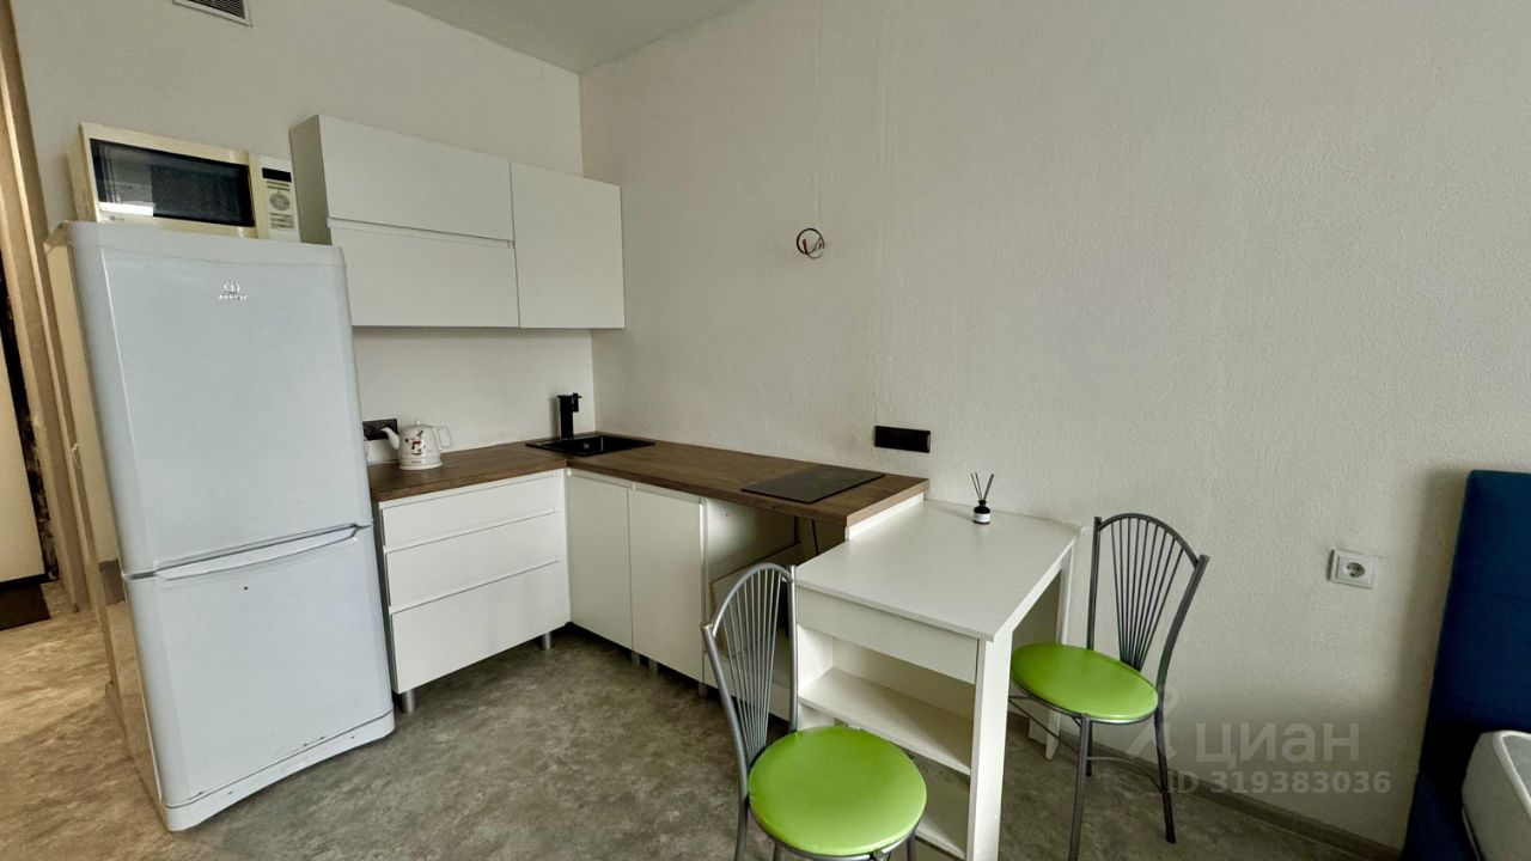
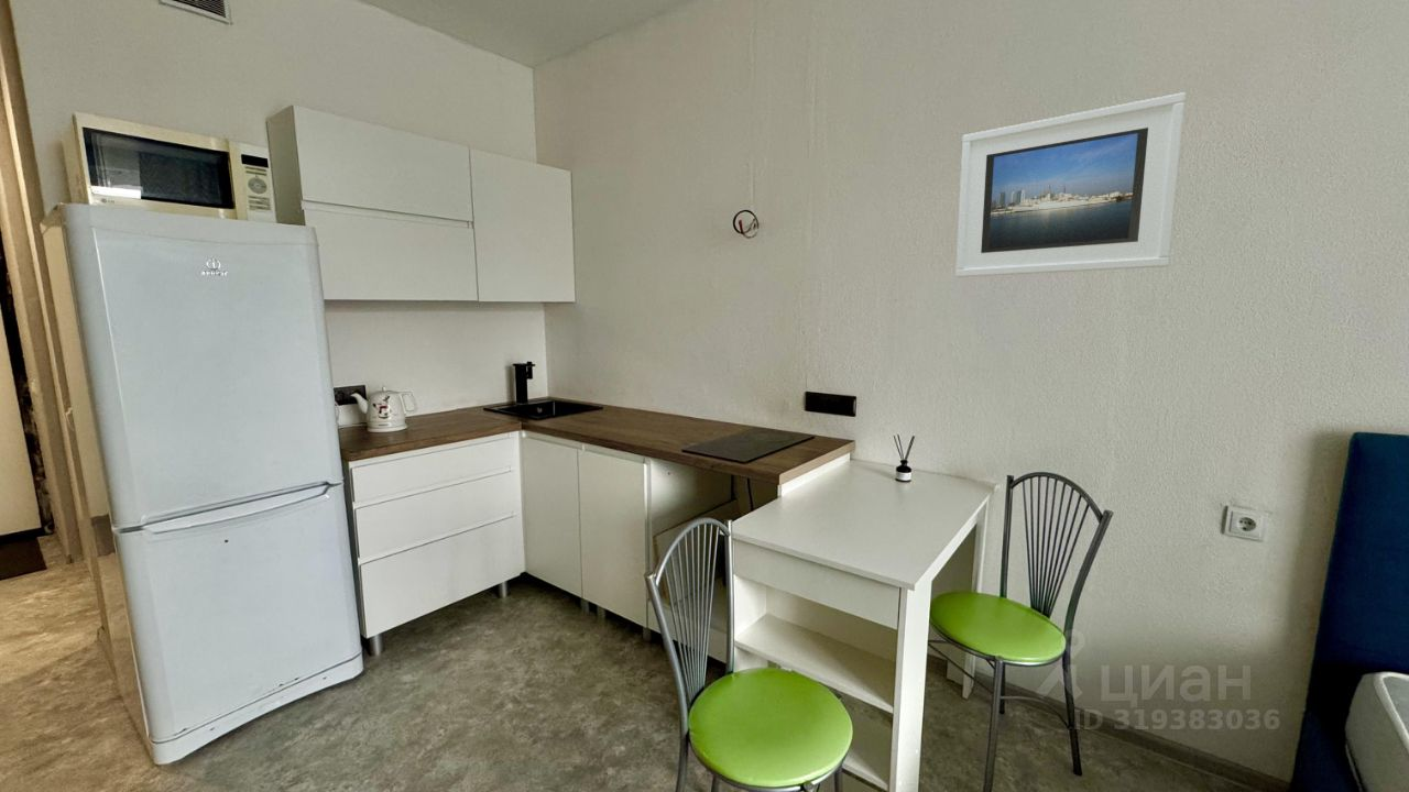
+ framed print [954,91,1187,278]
